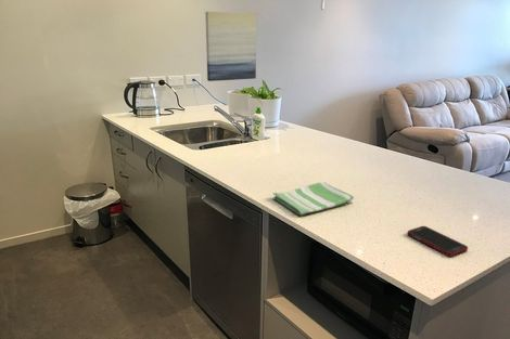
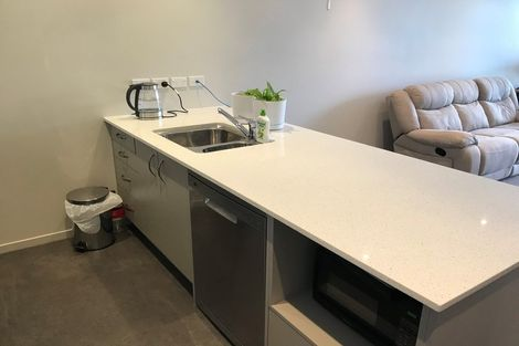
- wall art [204,11,257,82]
- cell phone [406,225,469,257]
- dish towel [272,181,355,217]
